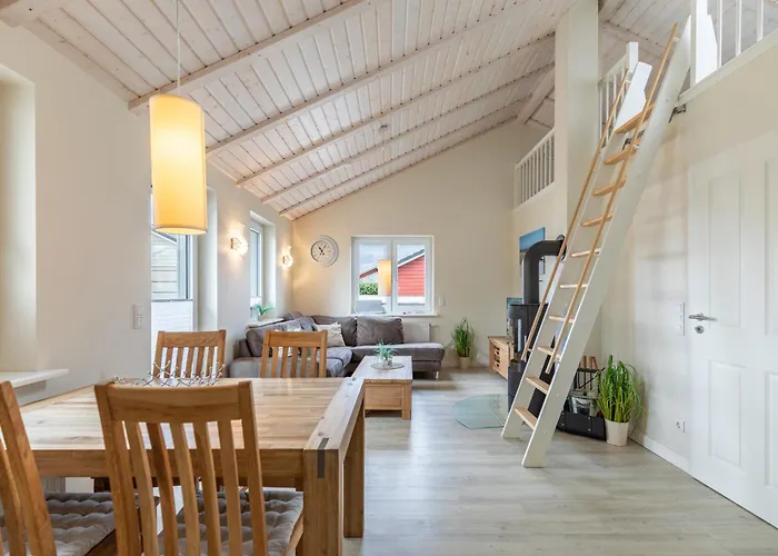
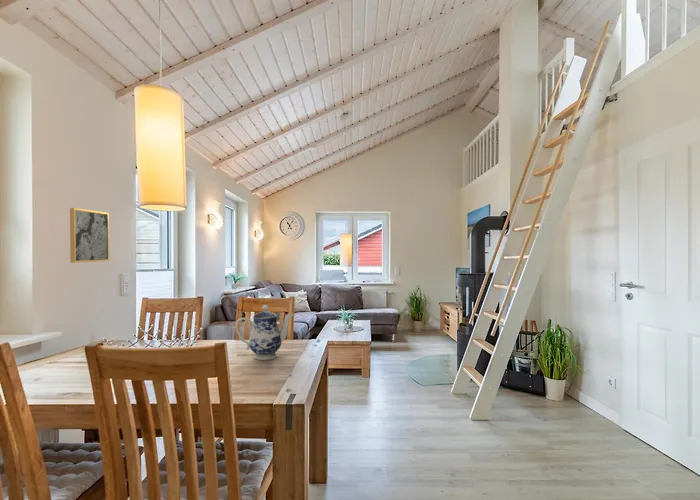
+ teapot [234,304,294,361]
+ wall art [69,207,110,264]
